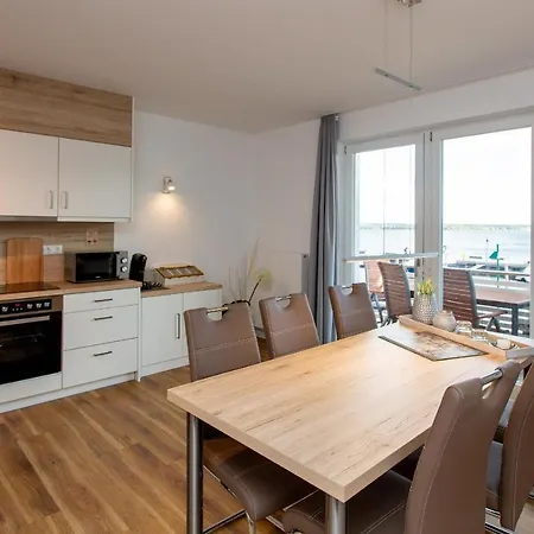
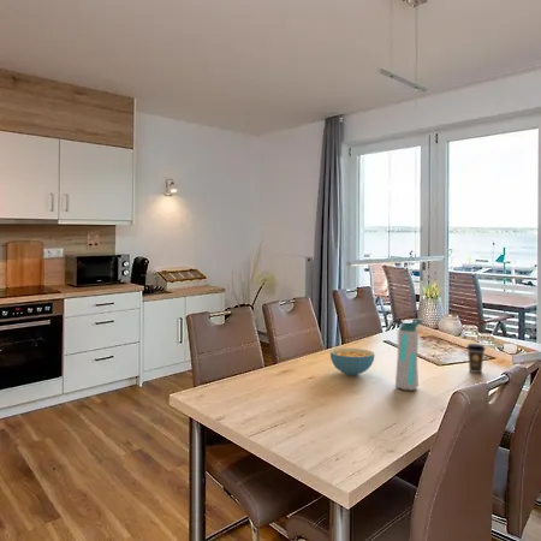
+ coffee cup [465,343,487,374]
+ water bottle [394,317,423,391]
+ cereal bowl [329,346,375,376]
